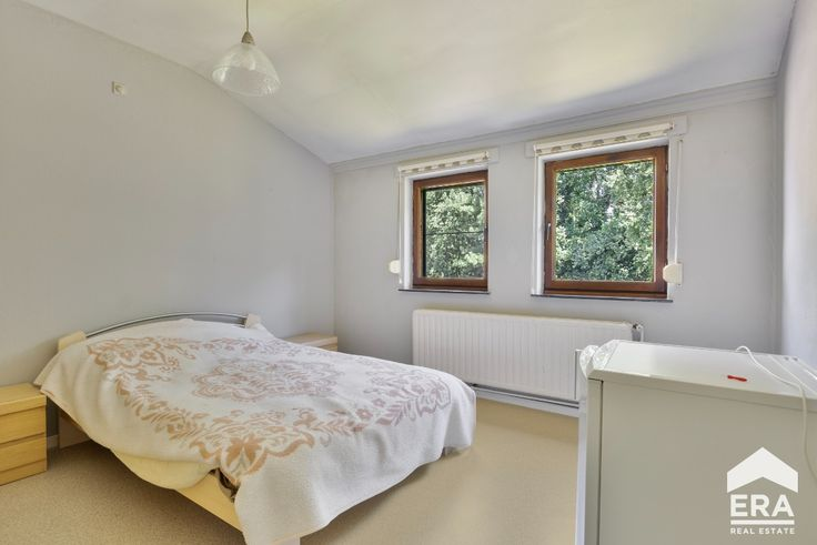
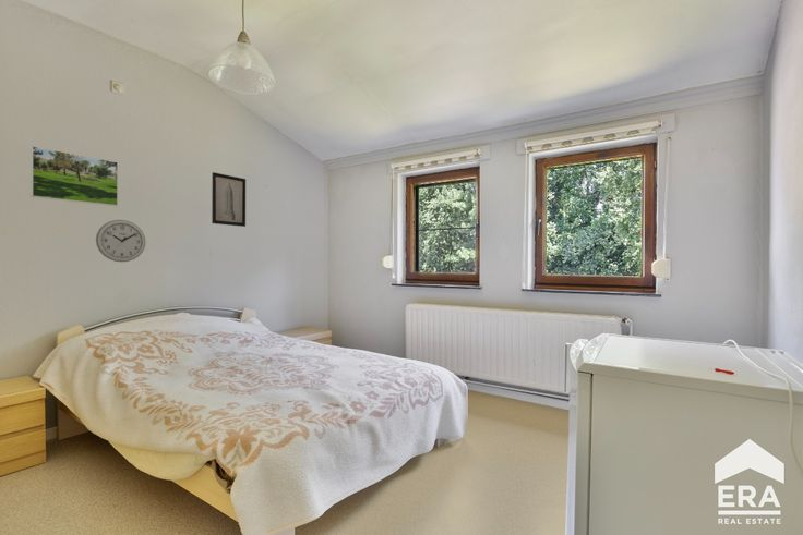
+ wall clock [95,219,146,263]
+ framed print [29,145,119,207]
+ wall art [211,171,247,228]
